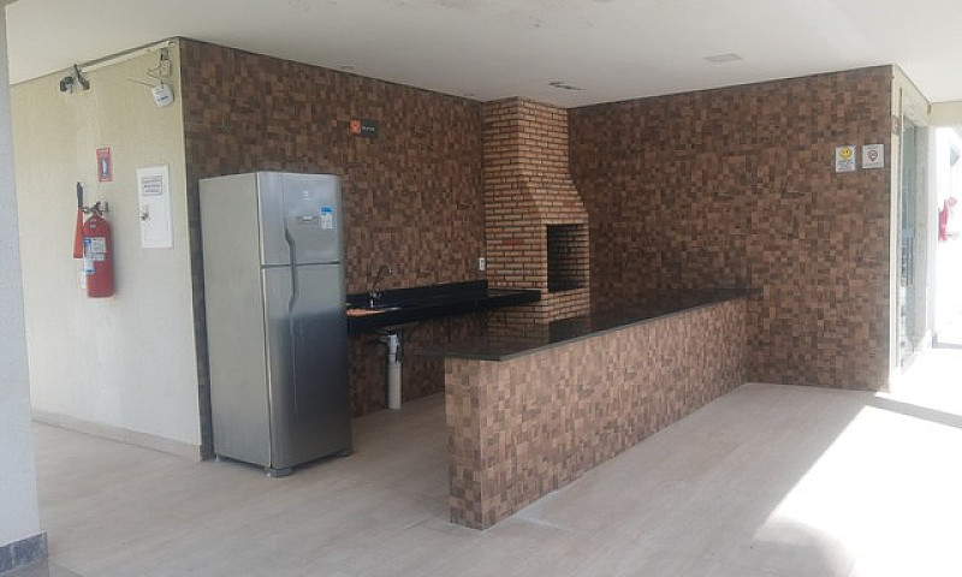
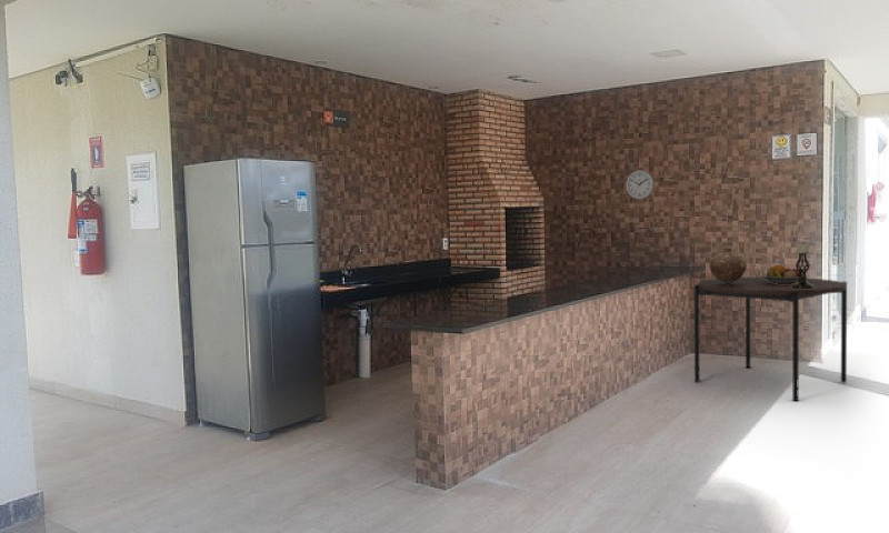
+ wall clock [625,169,655,200]
+ vase [709,247,748,284]
+ dining table [692,275,848,402]
+ candle holder [791,241,813,289]
+ fruit bowl [759,264,809,284]
